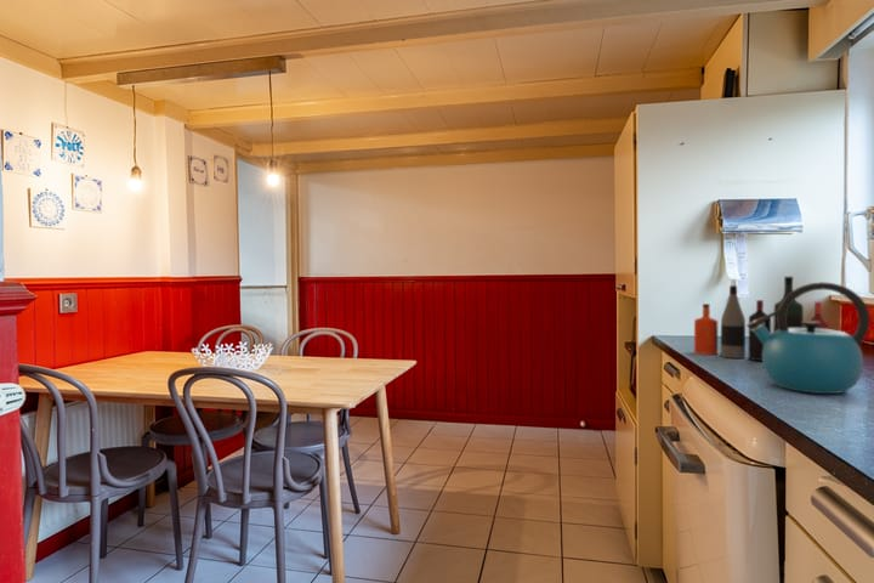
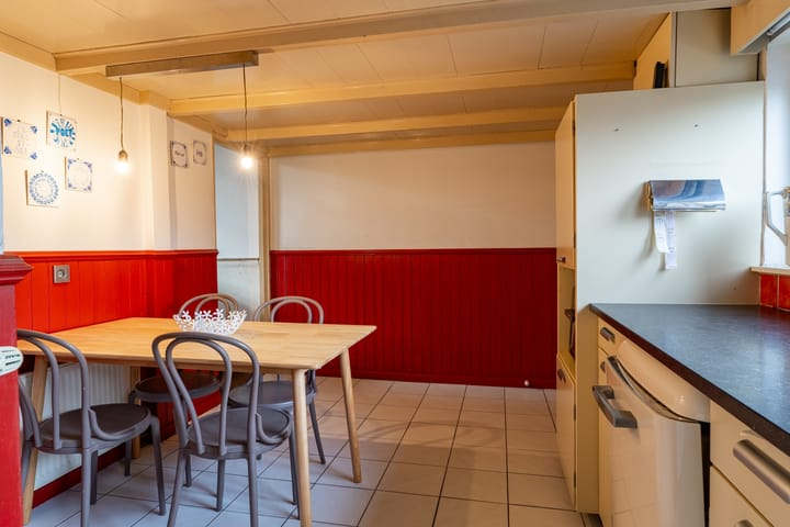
- kettle [745,281,872,395]
- bottle collection [693,276,830,362]
